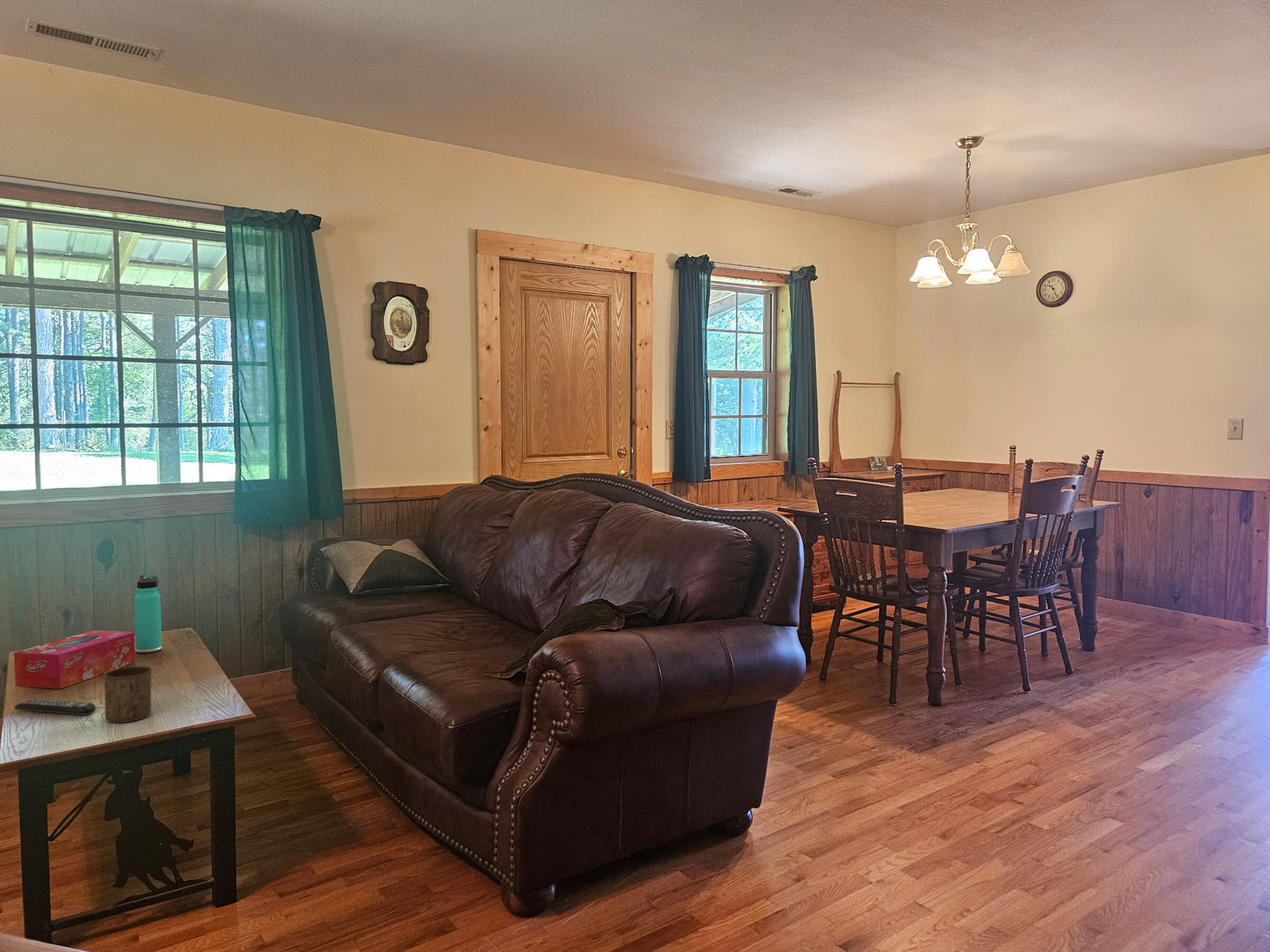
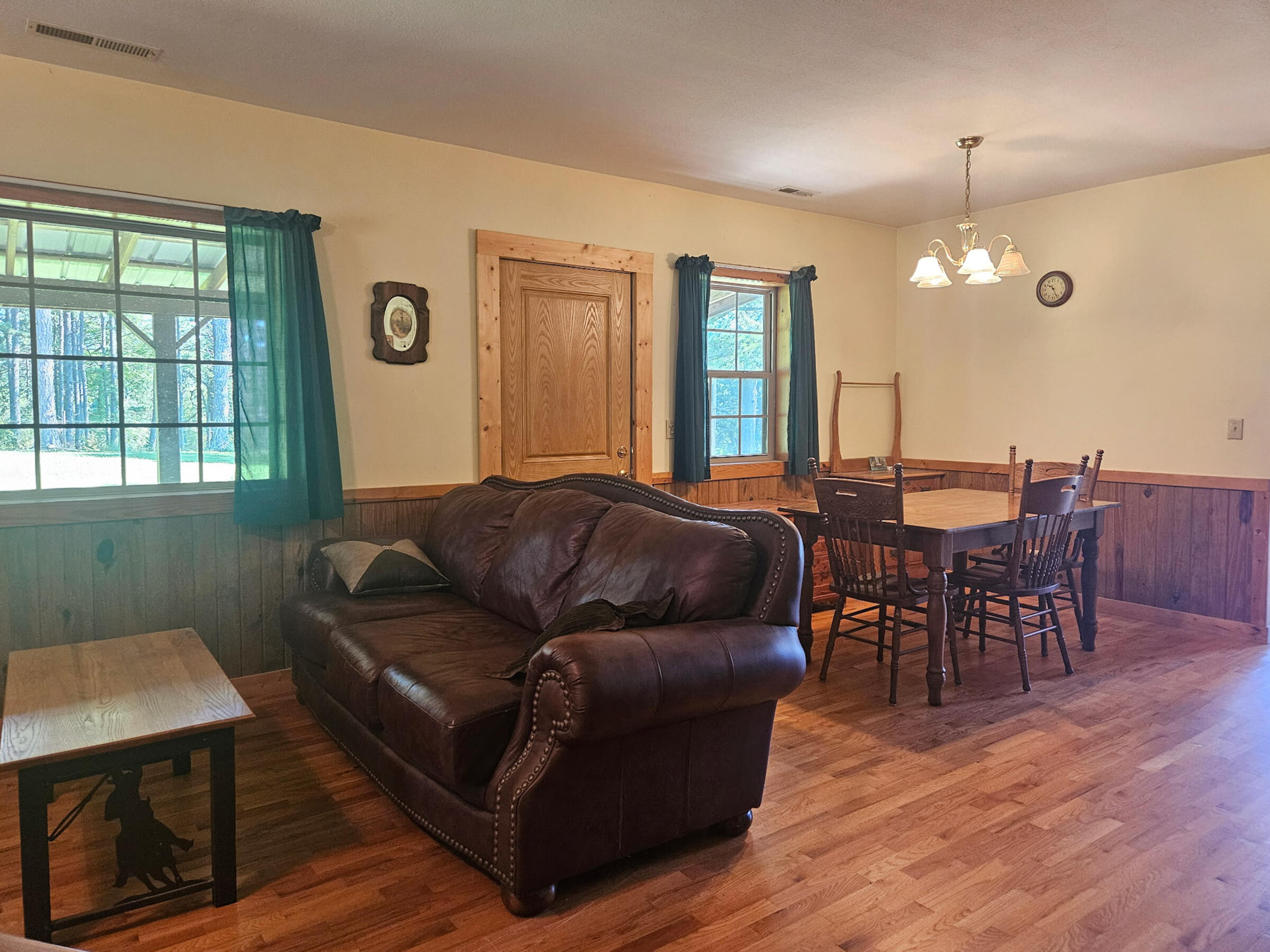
- thermos bottle [134,573,162,653]
- cup [103,666,152,723]
- remote control [14,698,97,716]
- tissue box [14,629,135,689]
